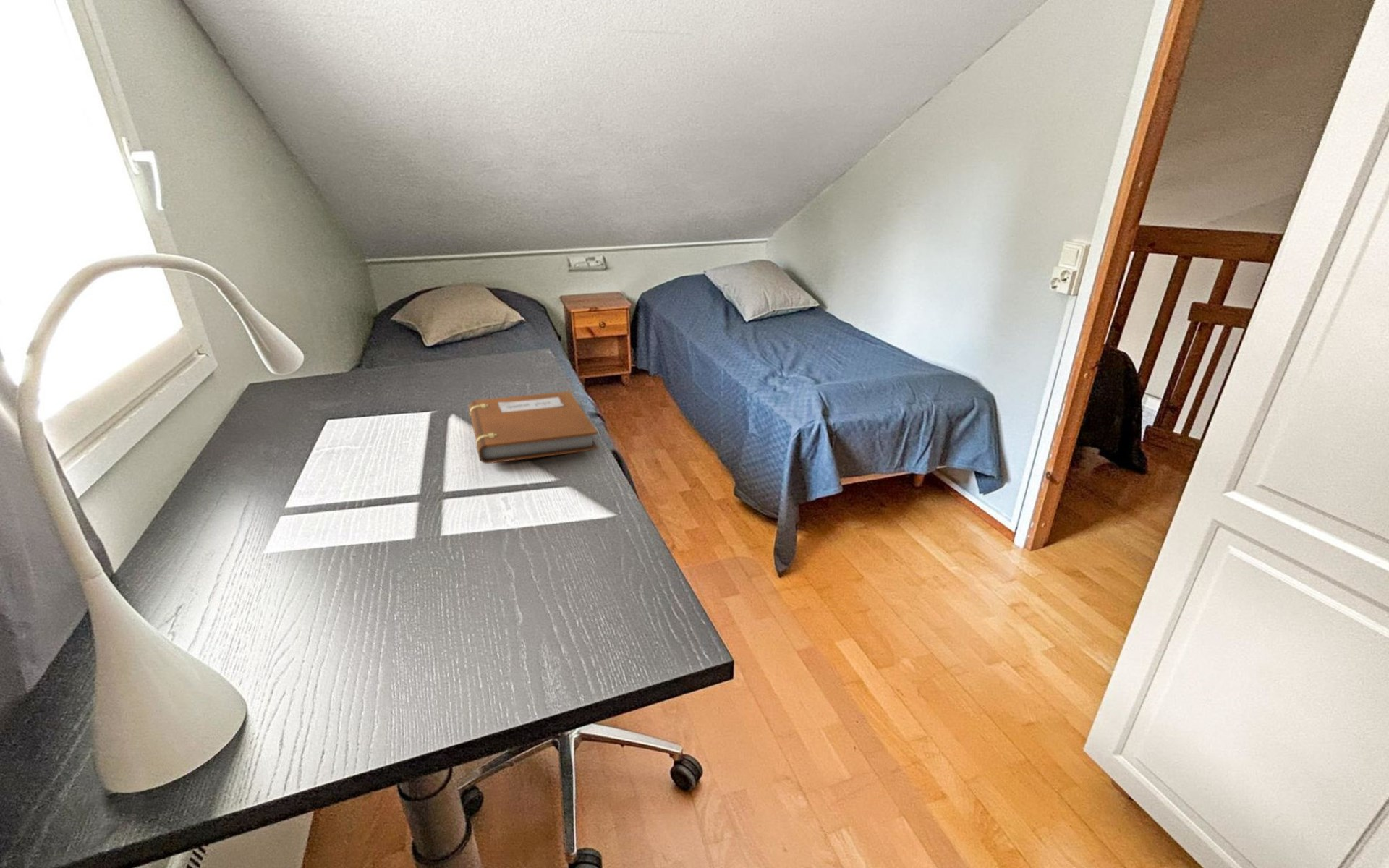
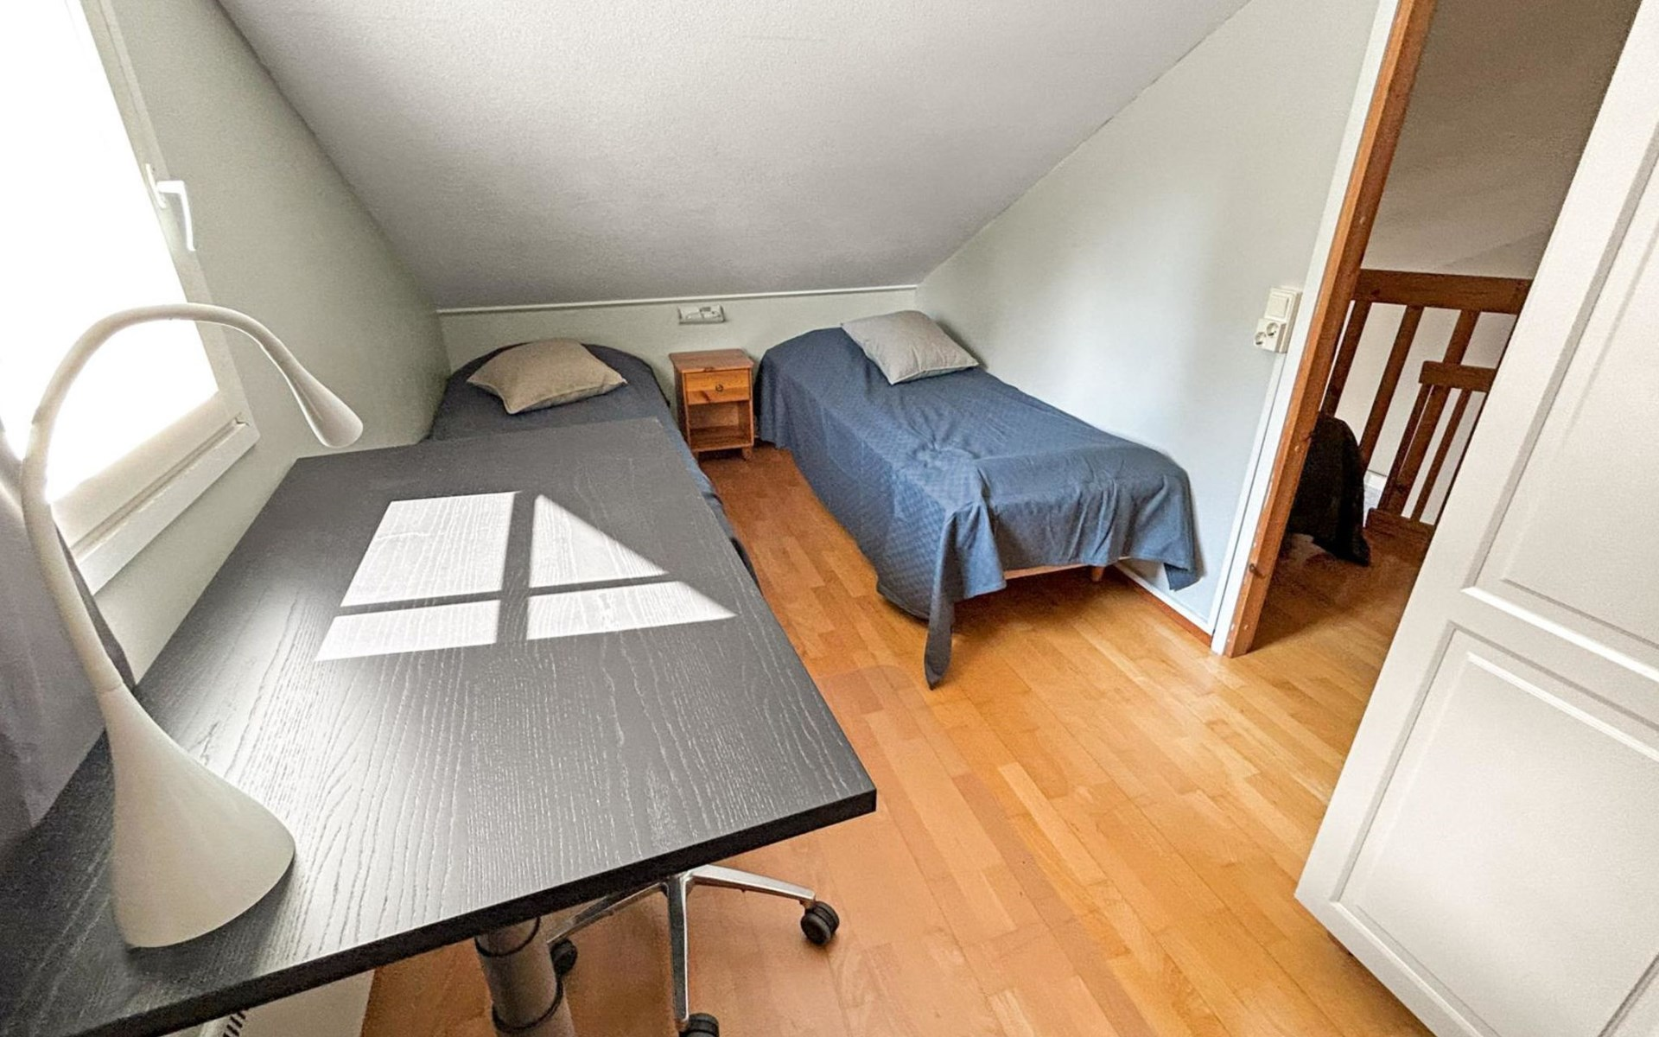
- notebook [468,391,598,464]
